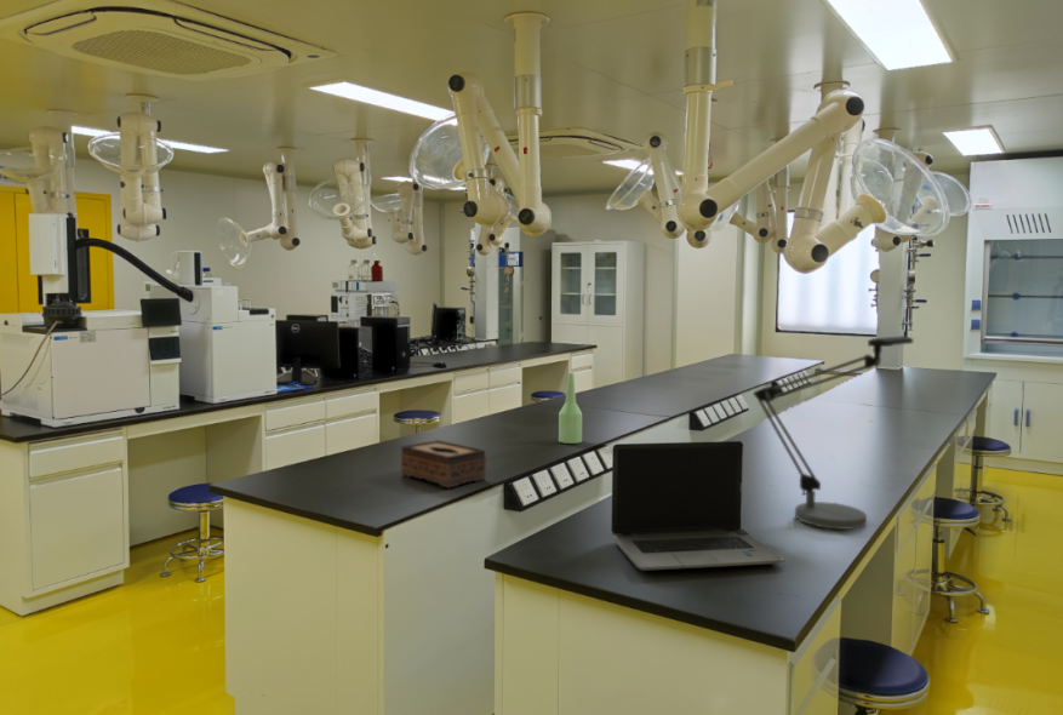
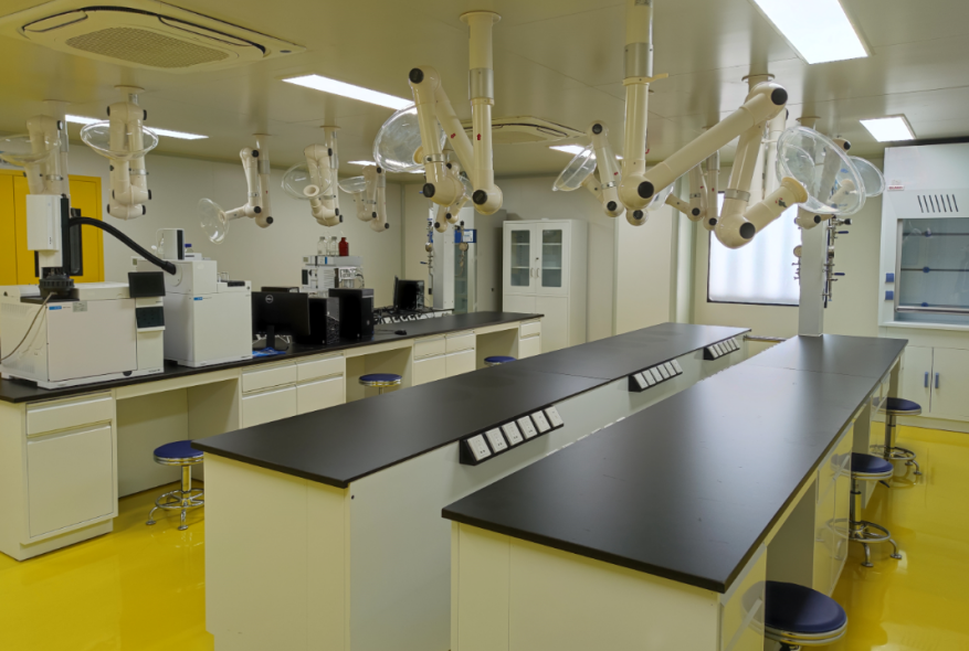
- bottle [558,372,583,445]
- tissue box [400,439,487,488]
- laptop computer [610,440,785,572]
- desk lamp [753,334,914,531]
